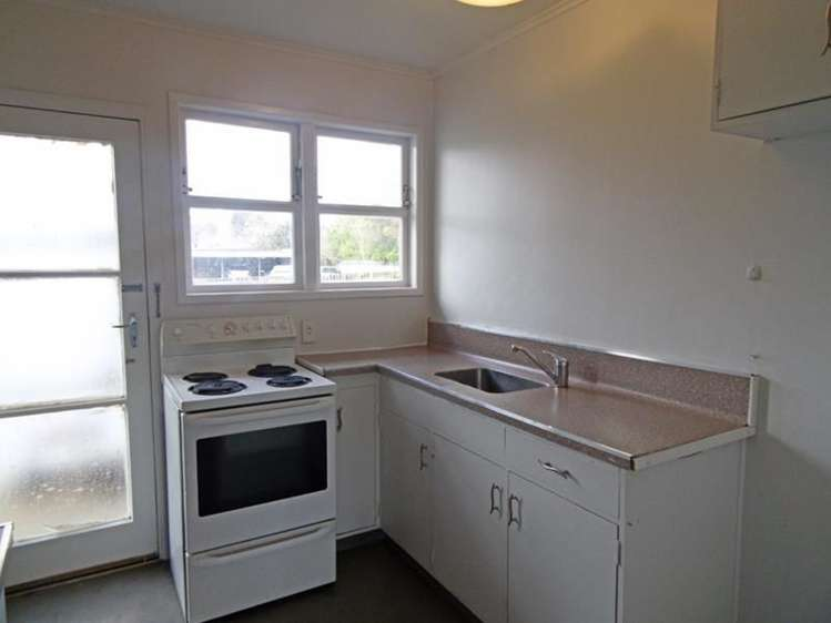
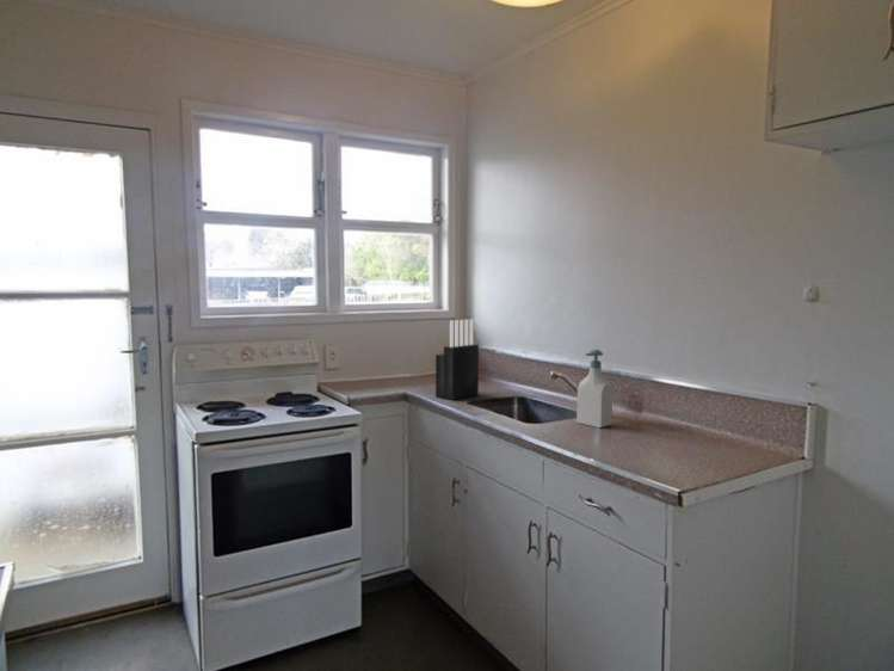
+ knife block [434,318,480,401]
+ soap bottle [575,349,615,429]
